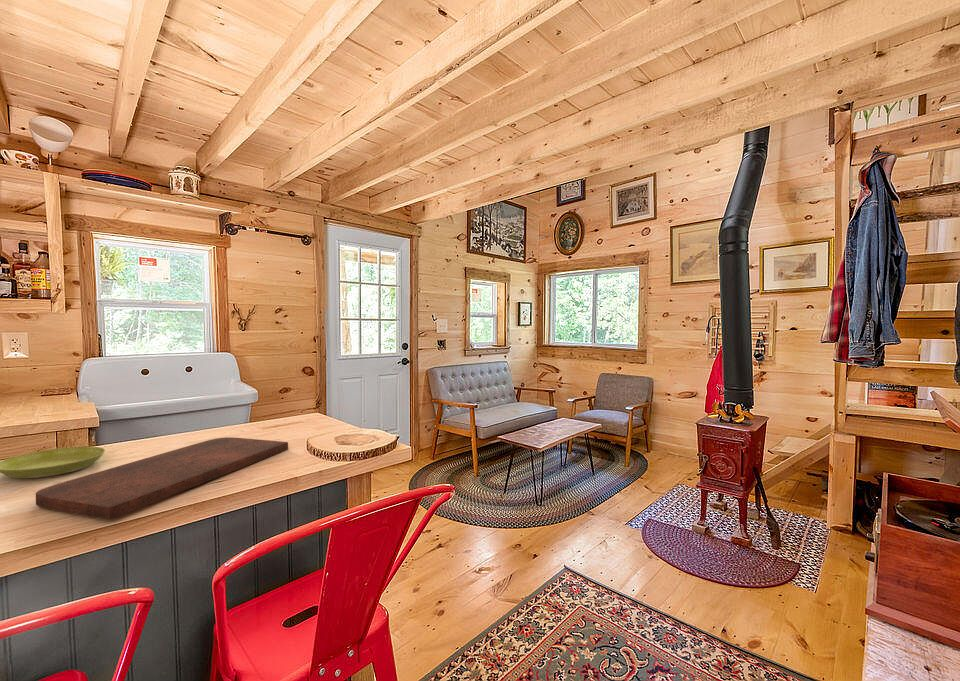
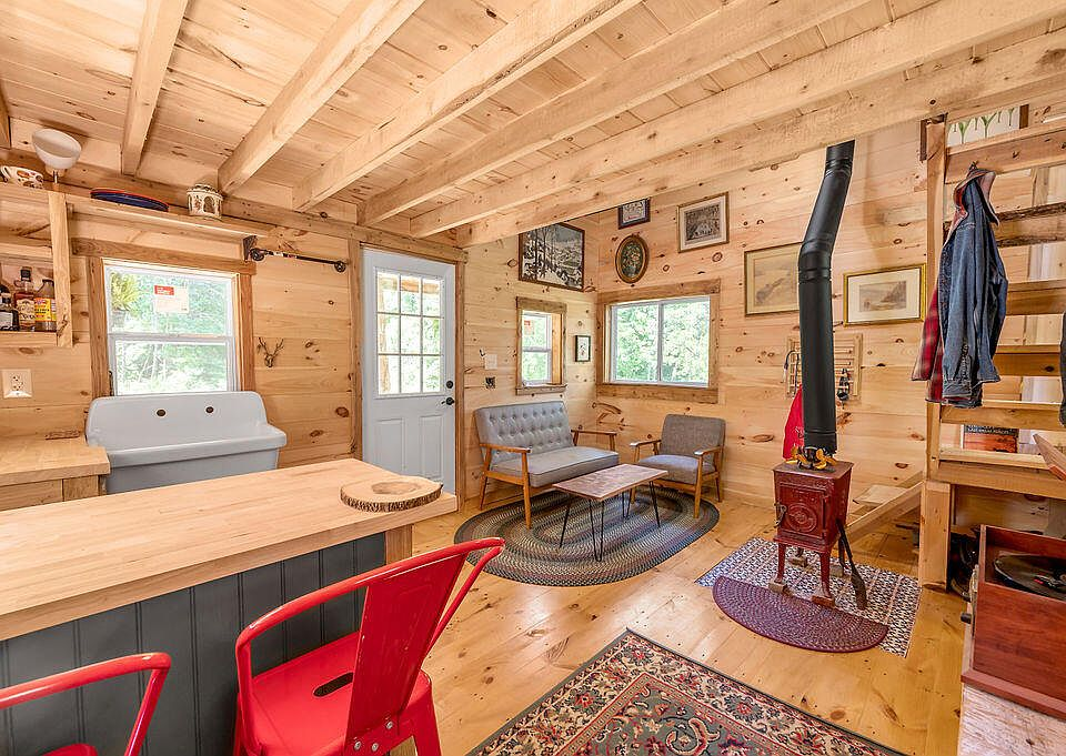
- saucer [0,446,106,479]
- cutting board [35,436,289,520]
